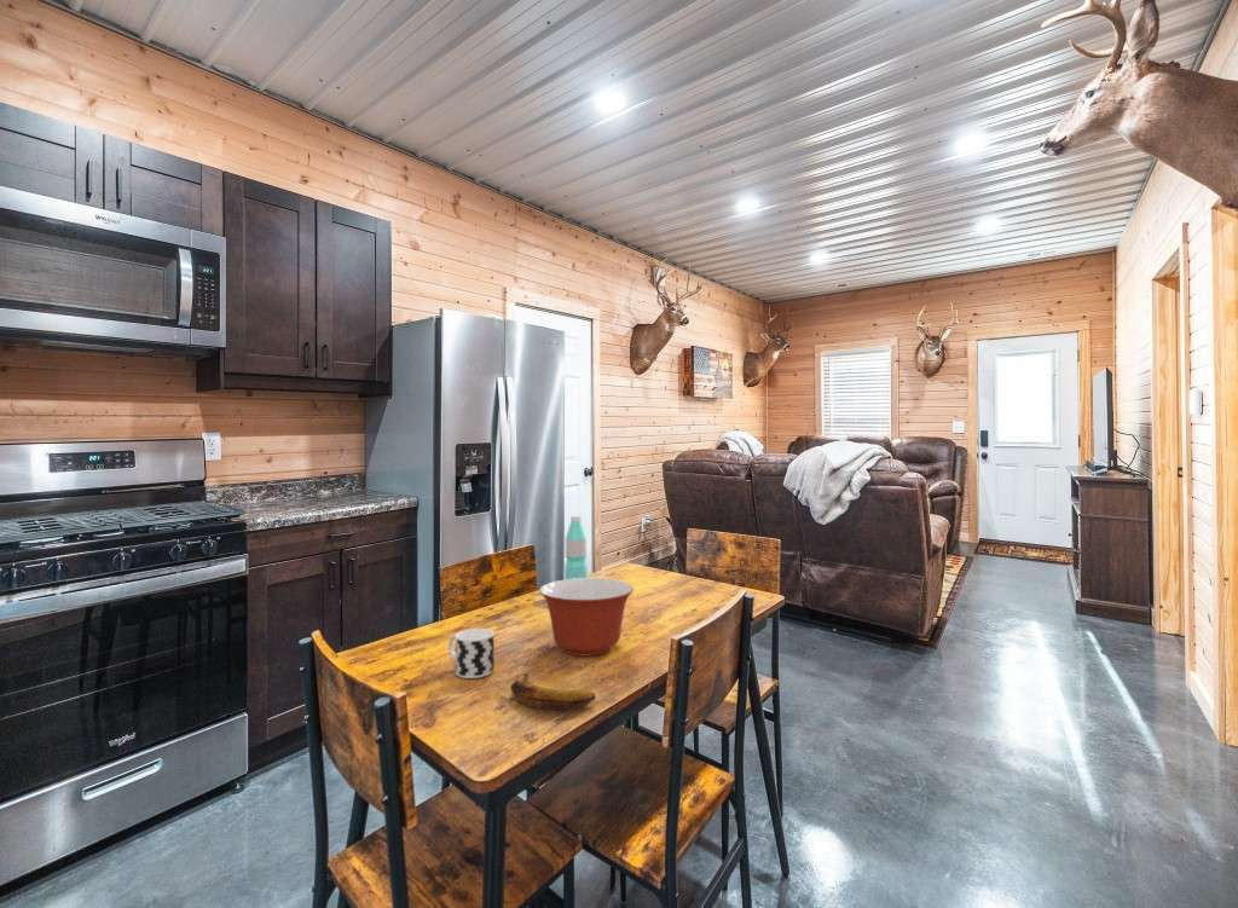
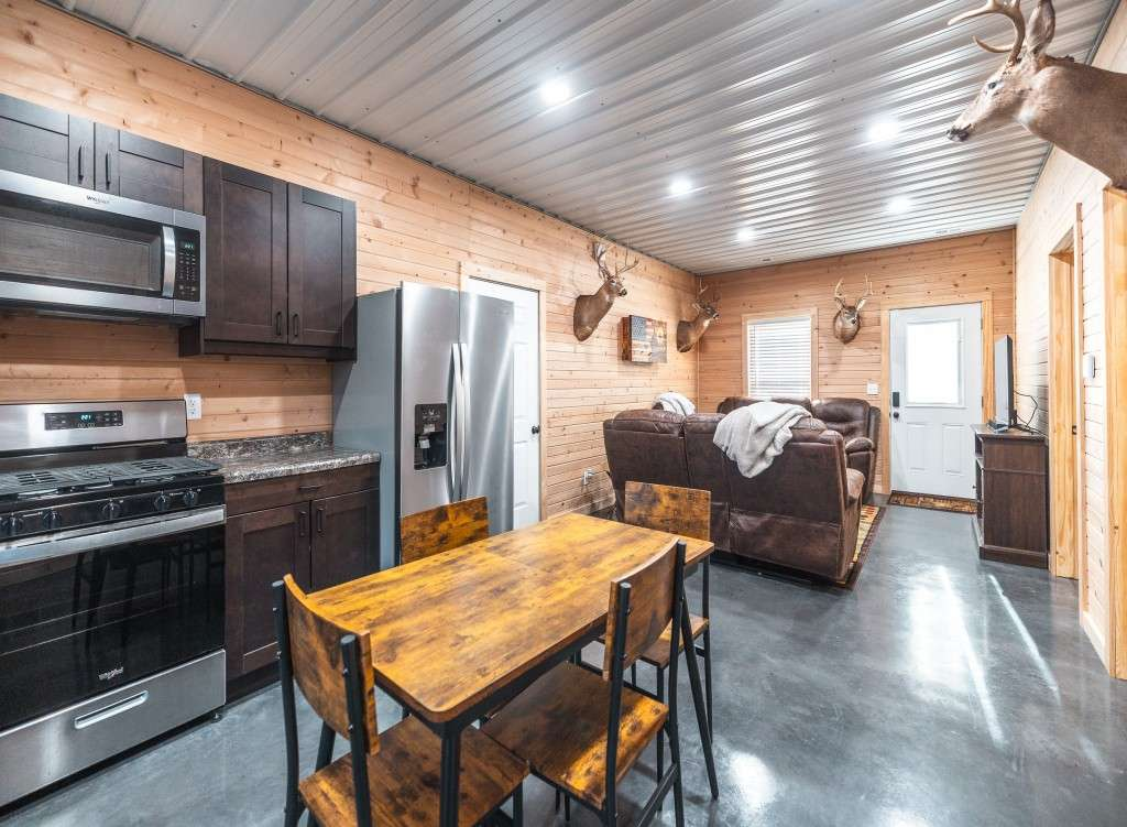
- banana [510,672,597,711]
- cup [447,627,496,679]
- mixing bowl [538,577,635,657]
- water bottle [563,515,589,580]
